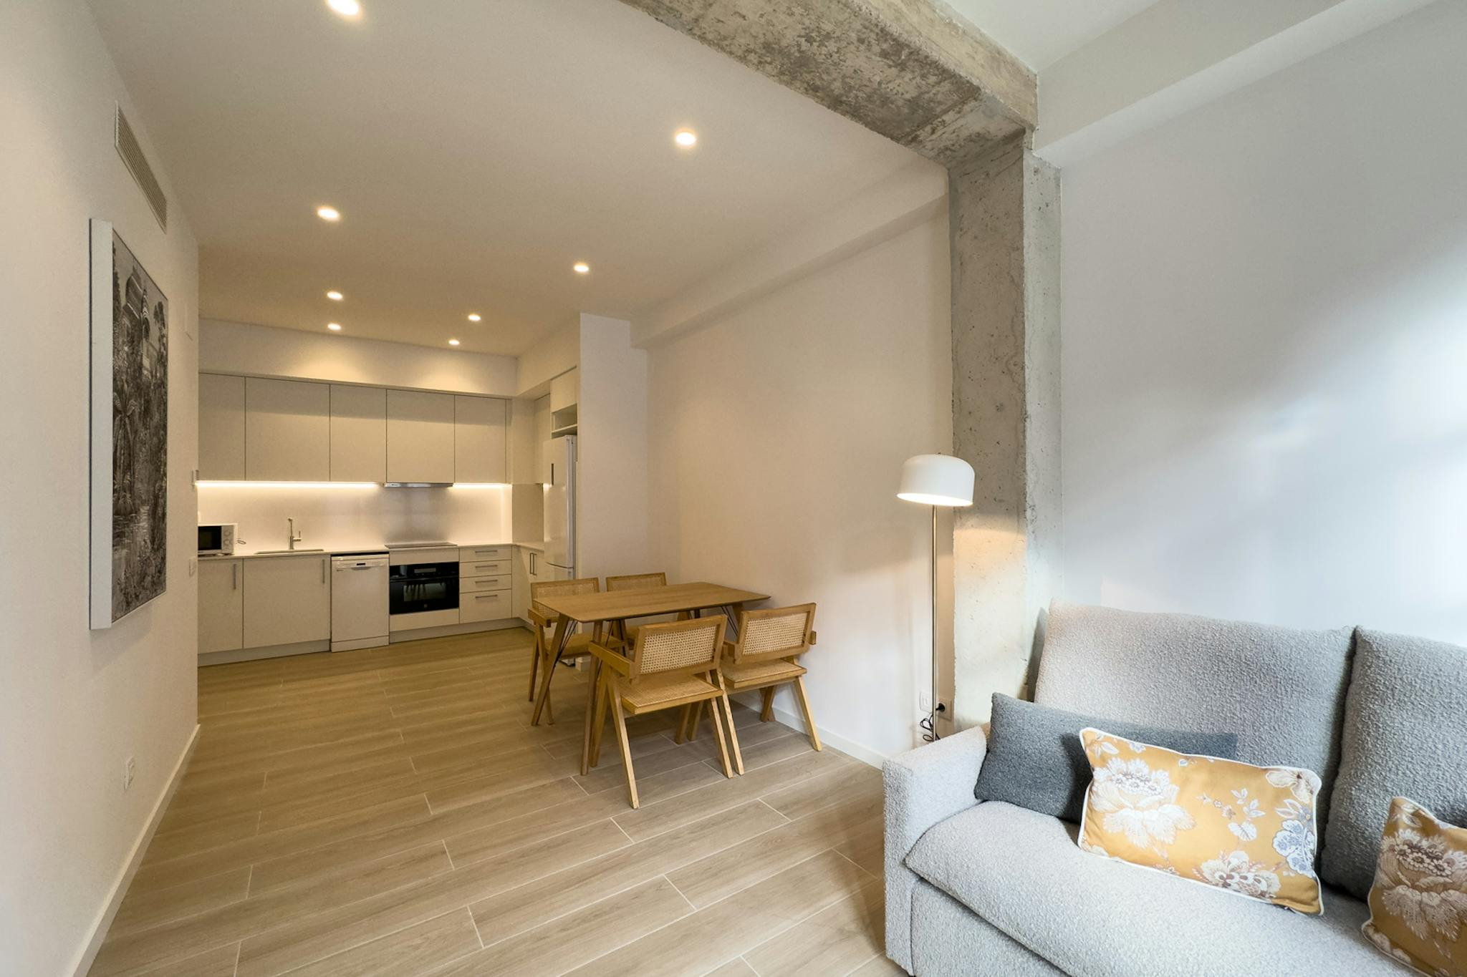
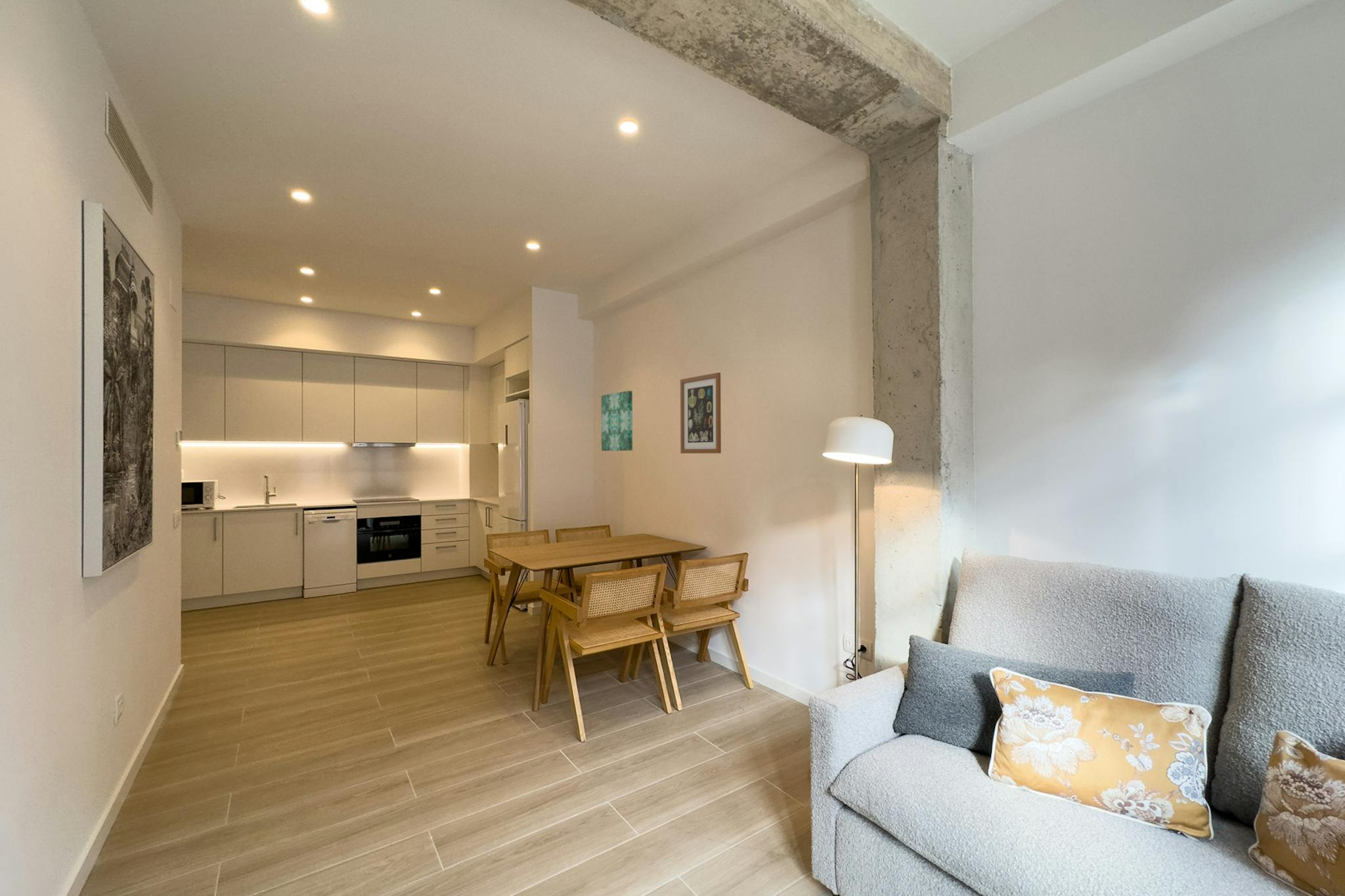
+ wall art [680,372,722,454]
+ wall art [601,390,633,452]
